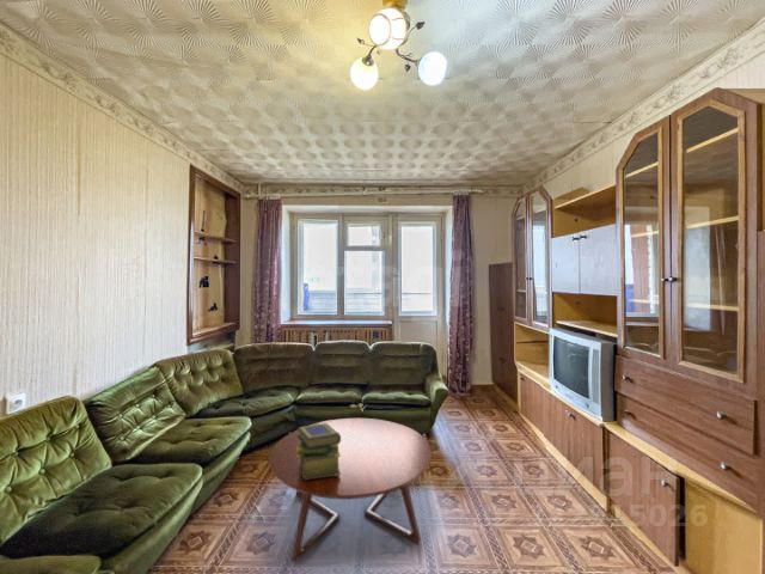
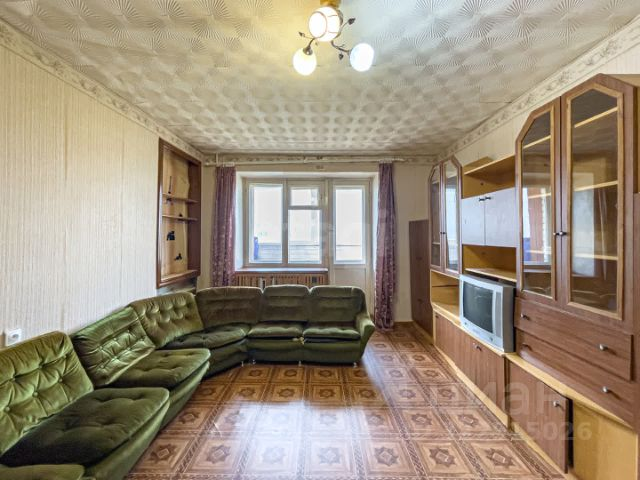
- stack of books [296,423,341,480]
- coffee table [268,417,433,564]
